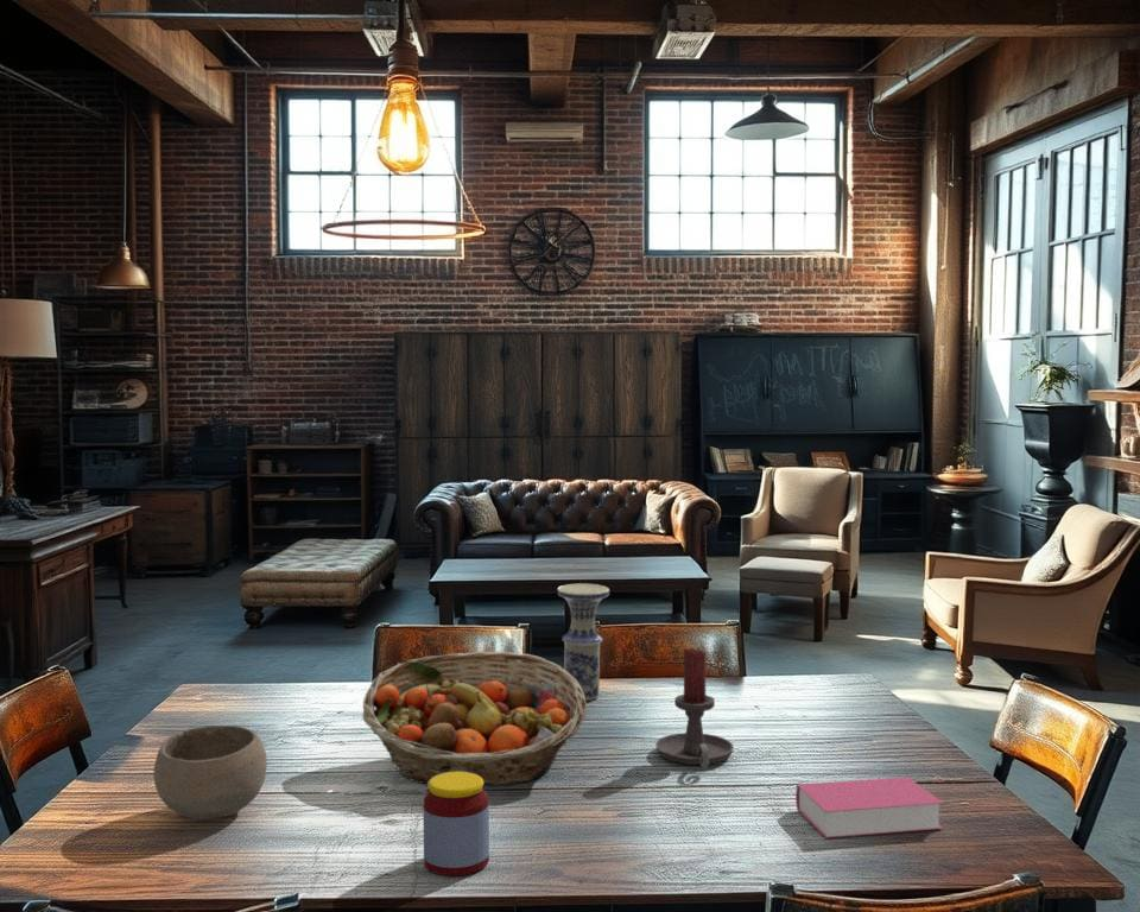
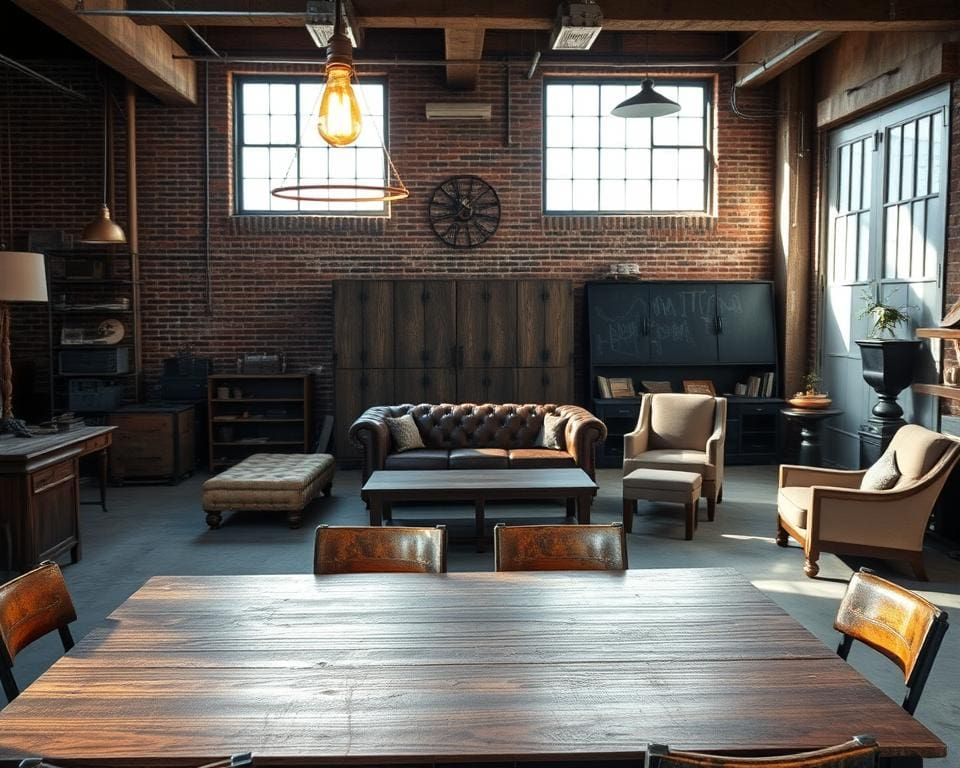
- book [794,775,944,840]
- bowl [152,724,268,821]
- fruit basket [361,651,588,786]
- vase [557,582,610,702]
- candle holder [654,646,735,770]
- jar [422,772,490,876]
